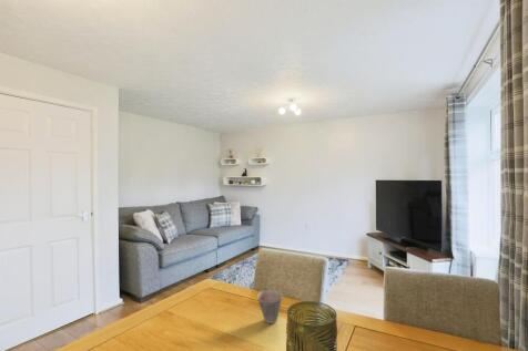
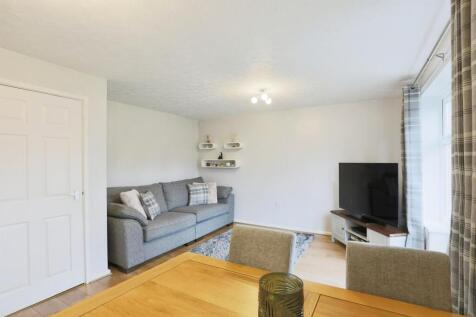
- cup [256,289,284,324]
